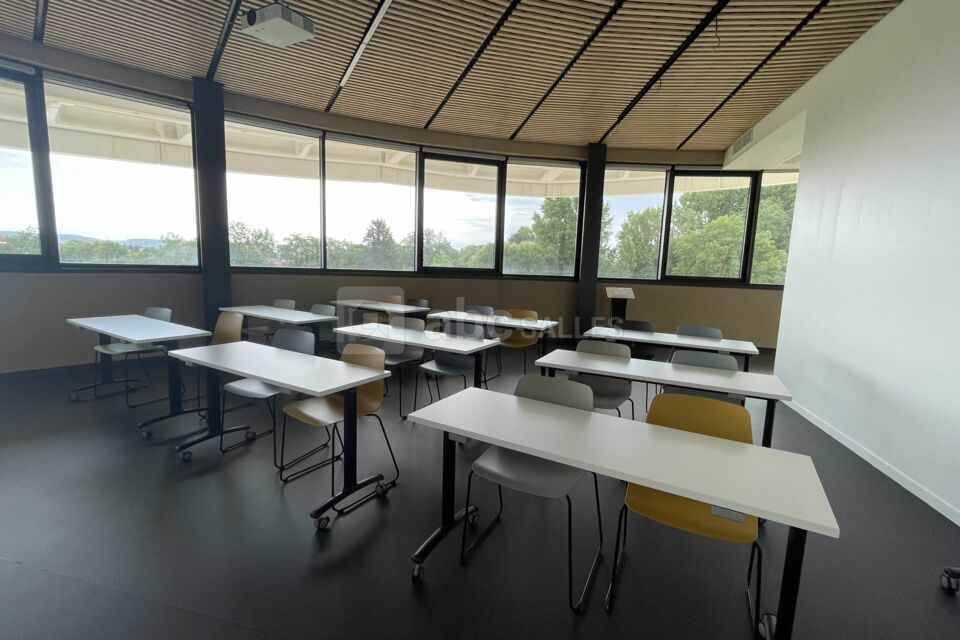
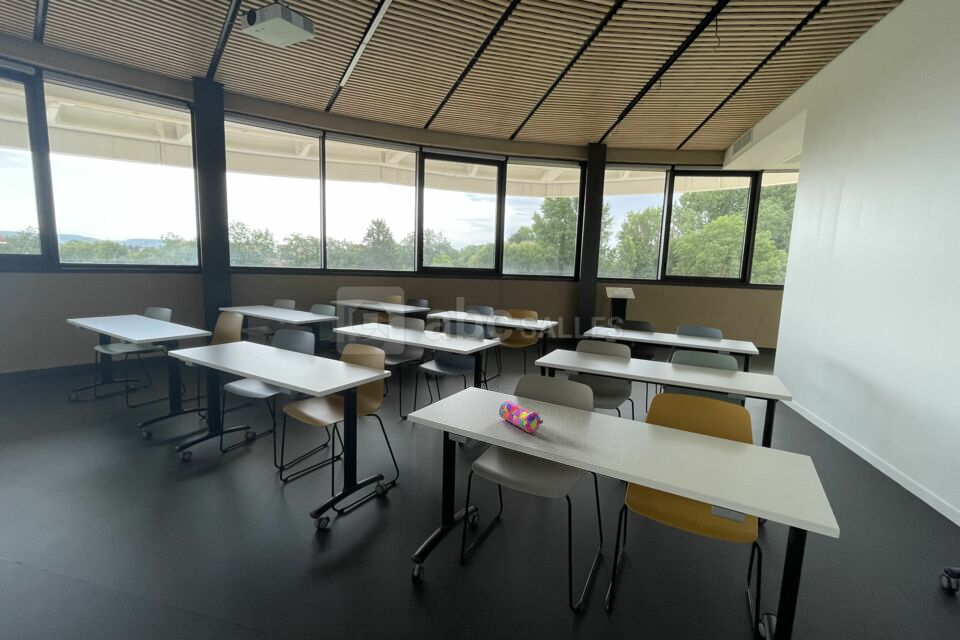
+ pencil case [498,400,544,434]
